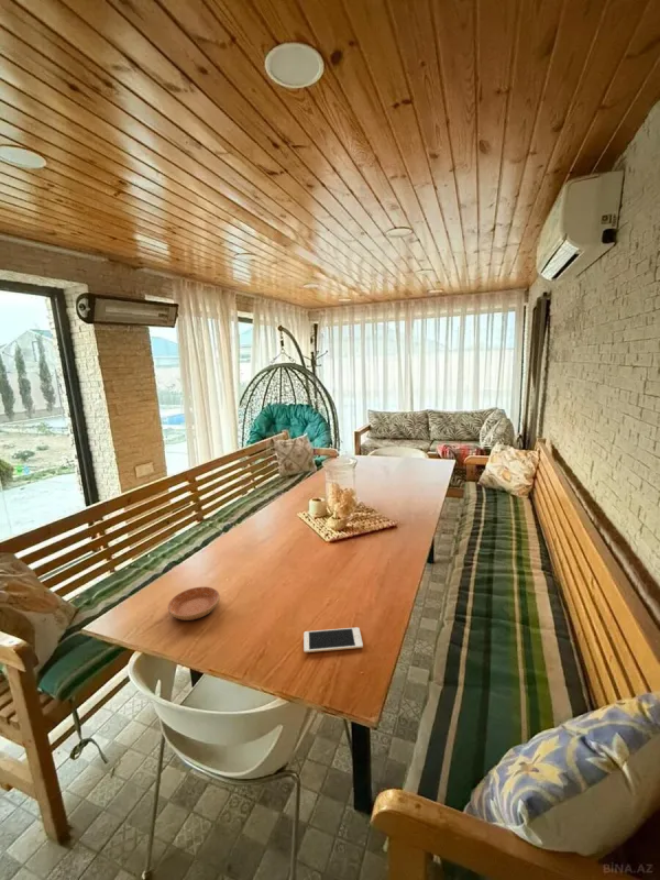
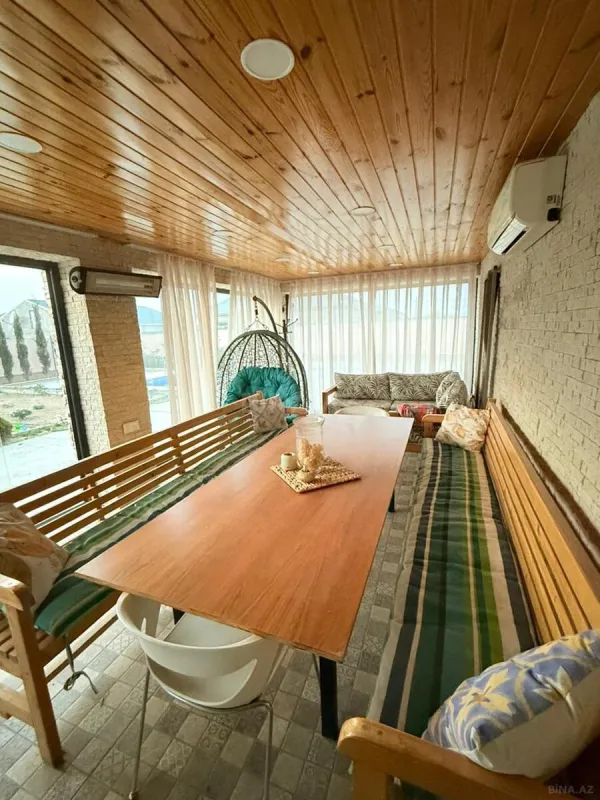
- saucer [166,585,221,622]
- cell phone [302,626,364,653]
